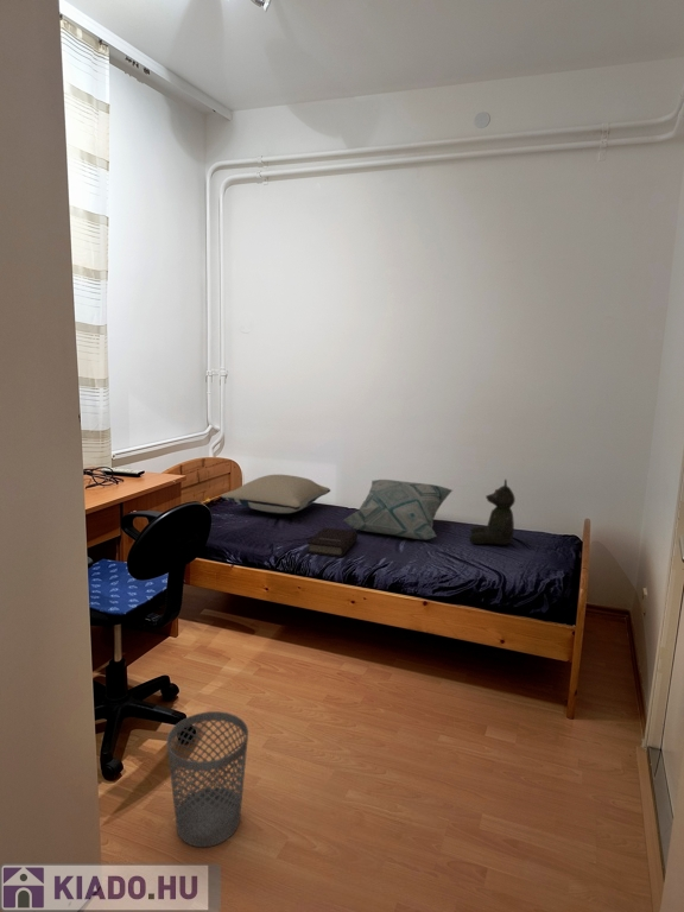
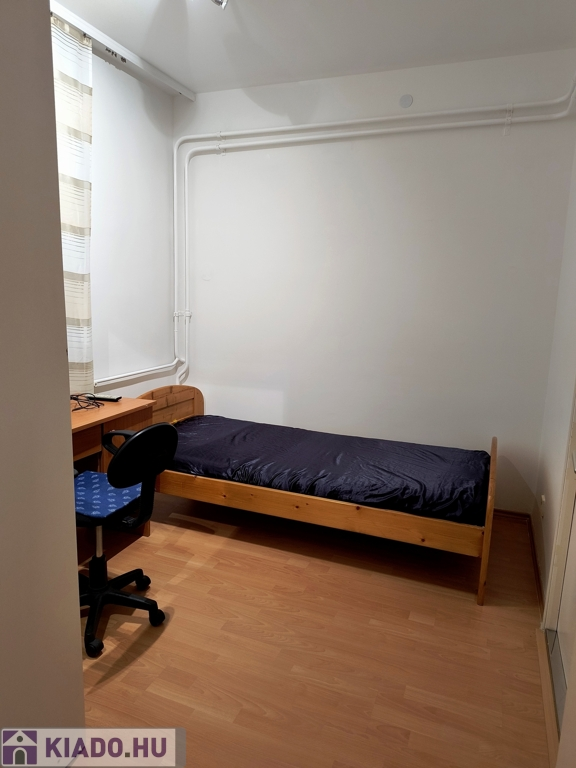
- decorative pillow [343,479,454,540]
- book [306,526,359,558]
- teddy bear [469,479,517,546]
- pillow [220,474,331,515]
- wastebasket [166,710,249,848]
